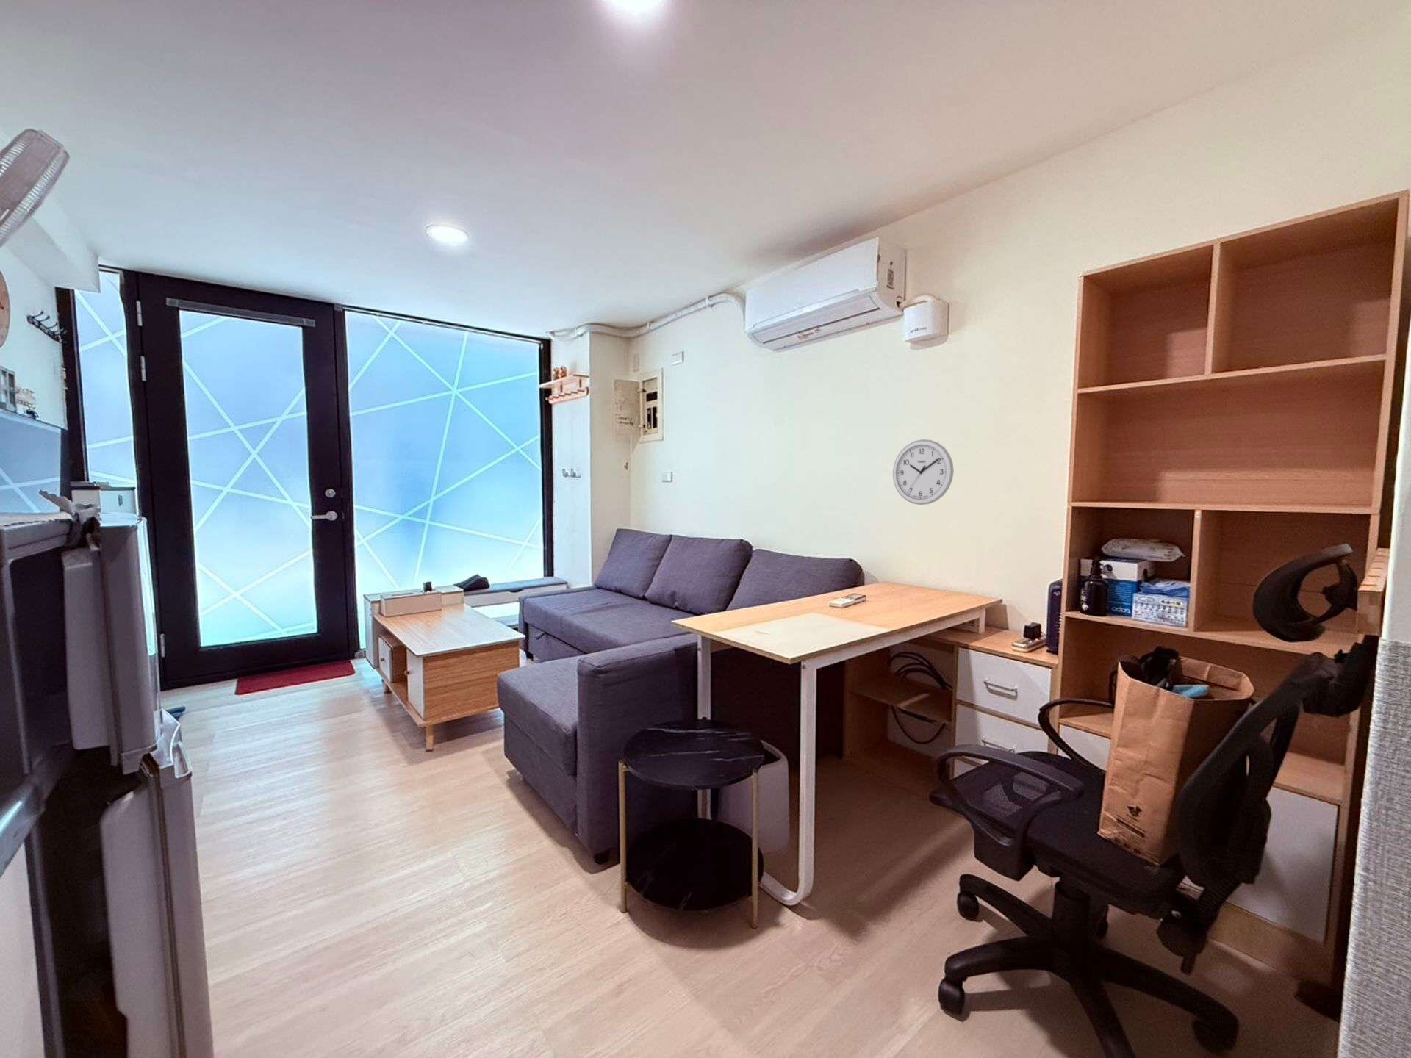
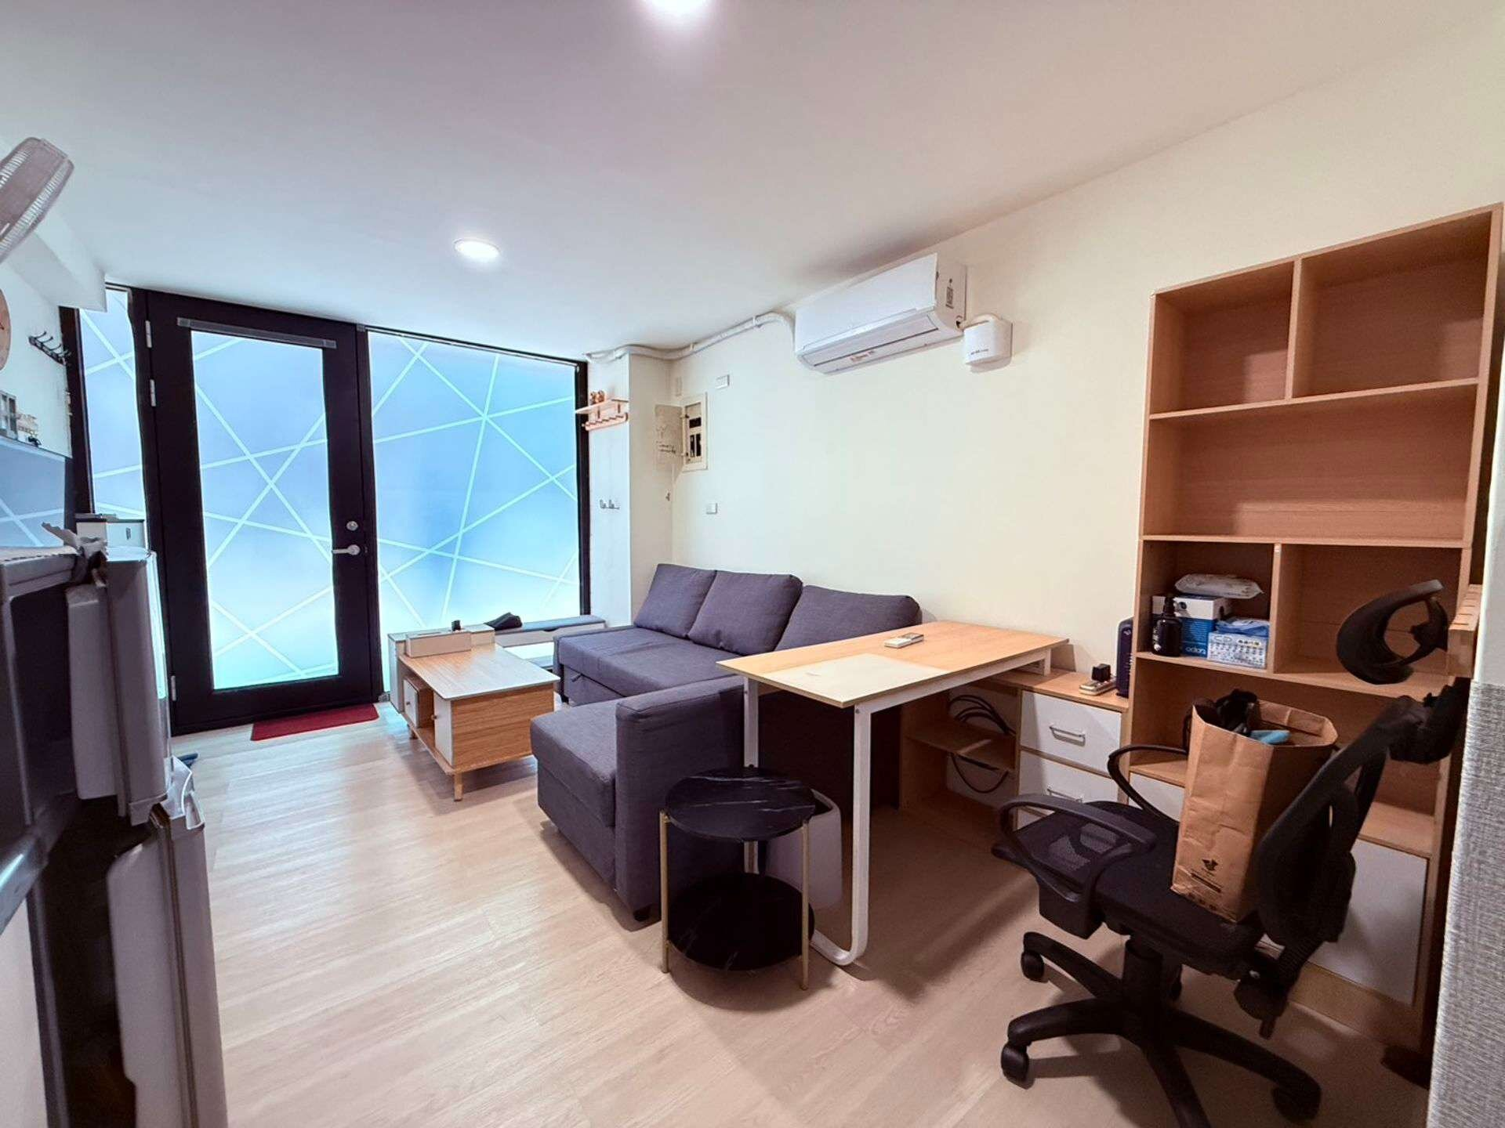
- wall clock [892,439,954,506]
